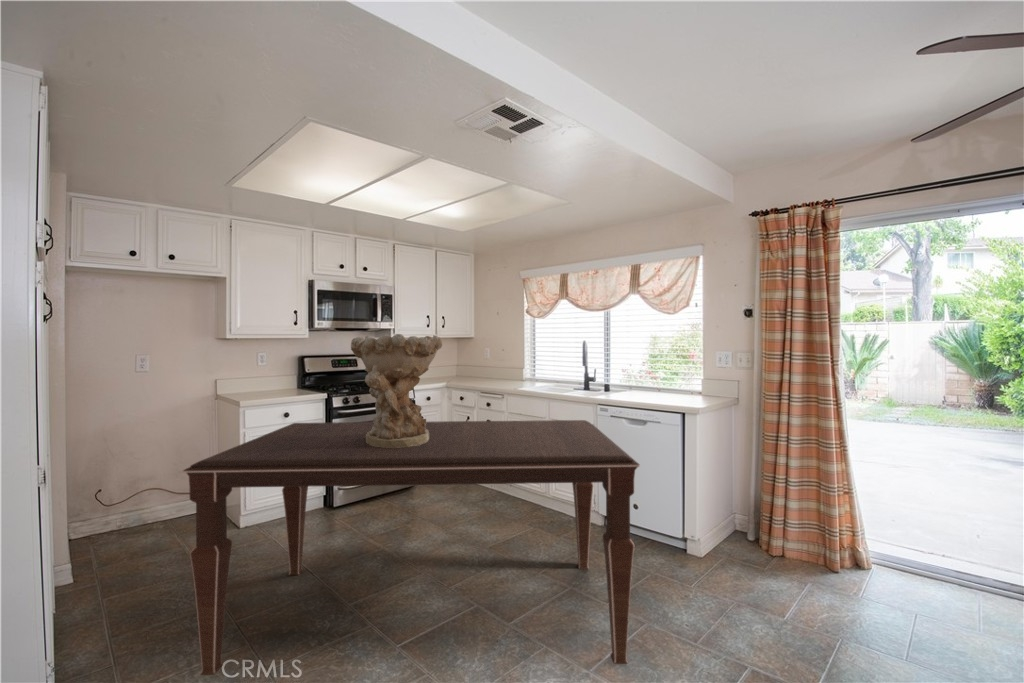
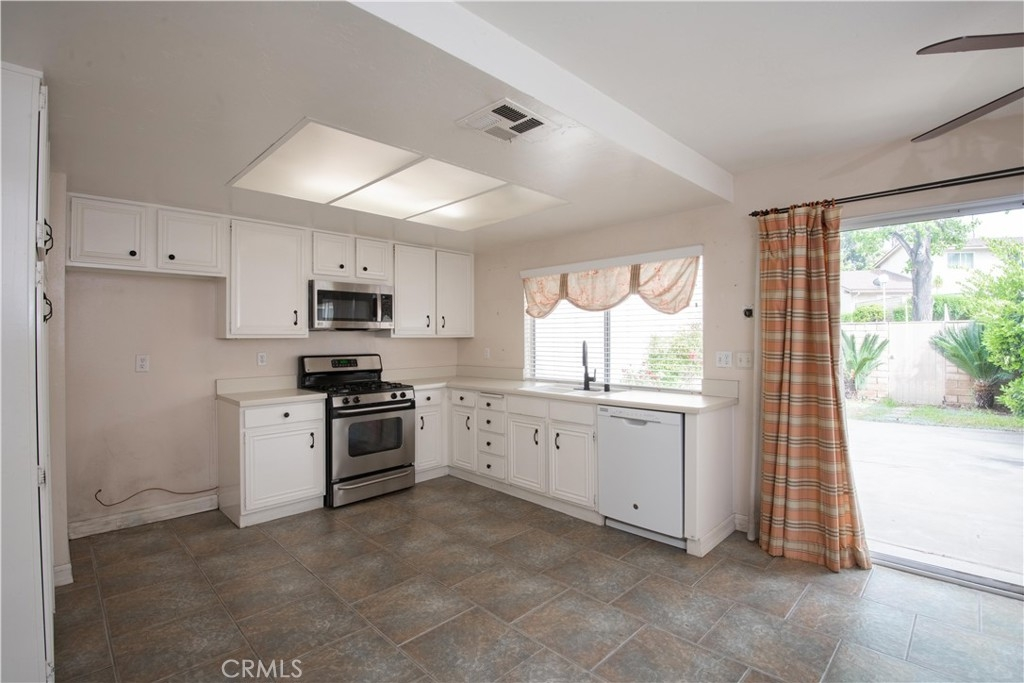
- decorative bowl [350,333,443,448]
- dining table [181,419,641,676]
